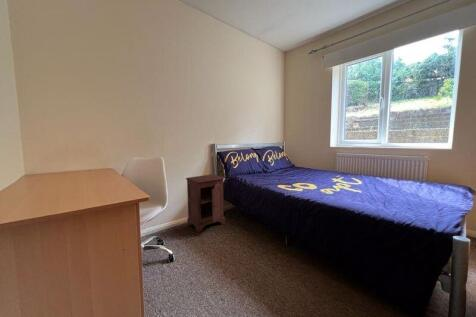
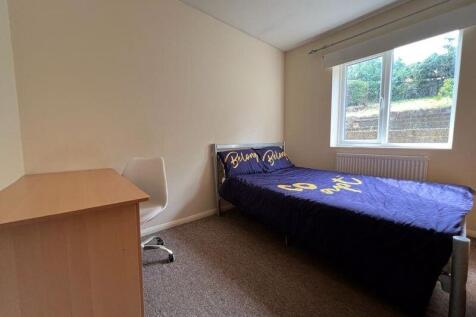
- nightstand [185,173,226,233]
